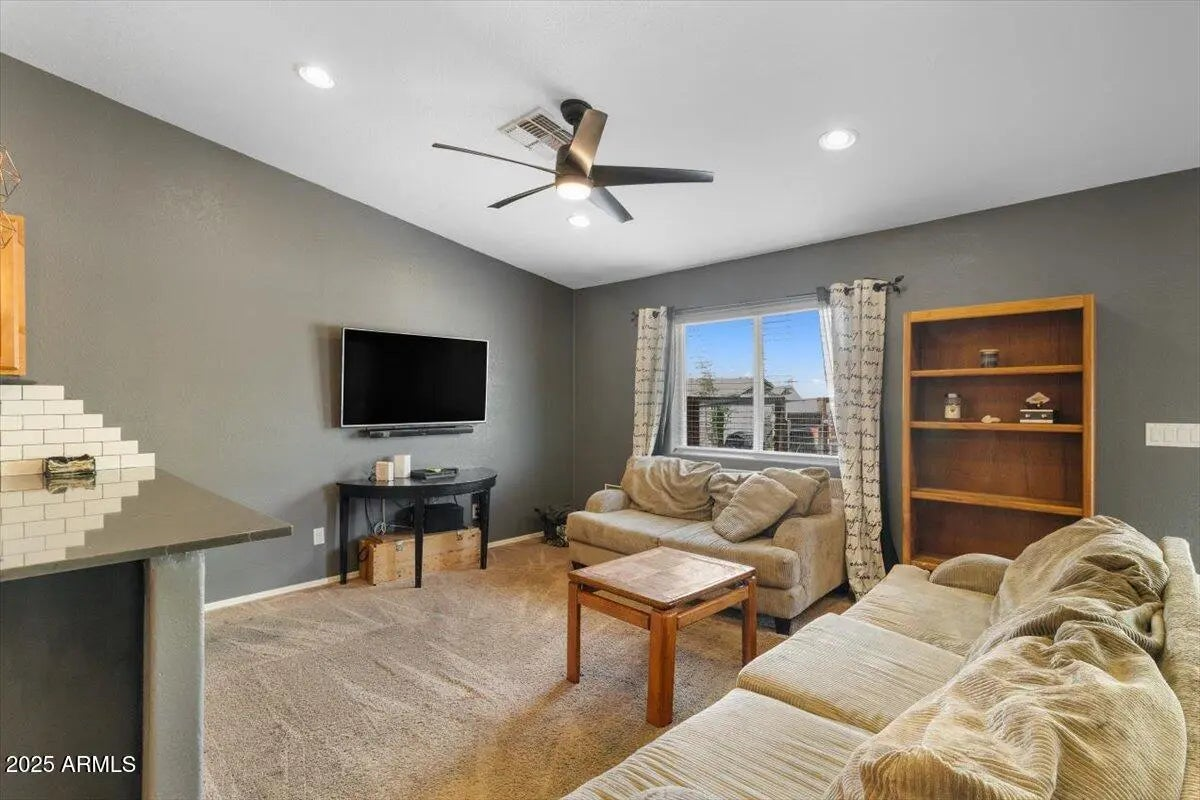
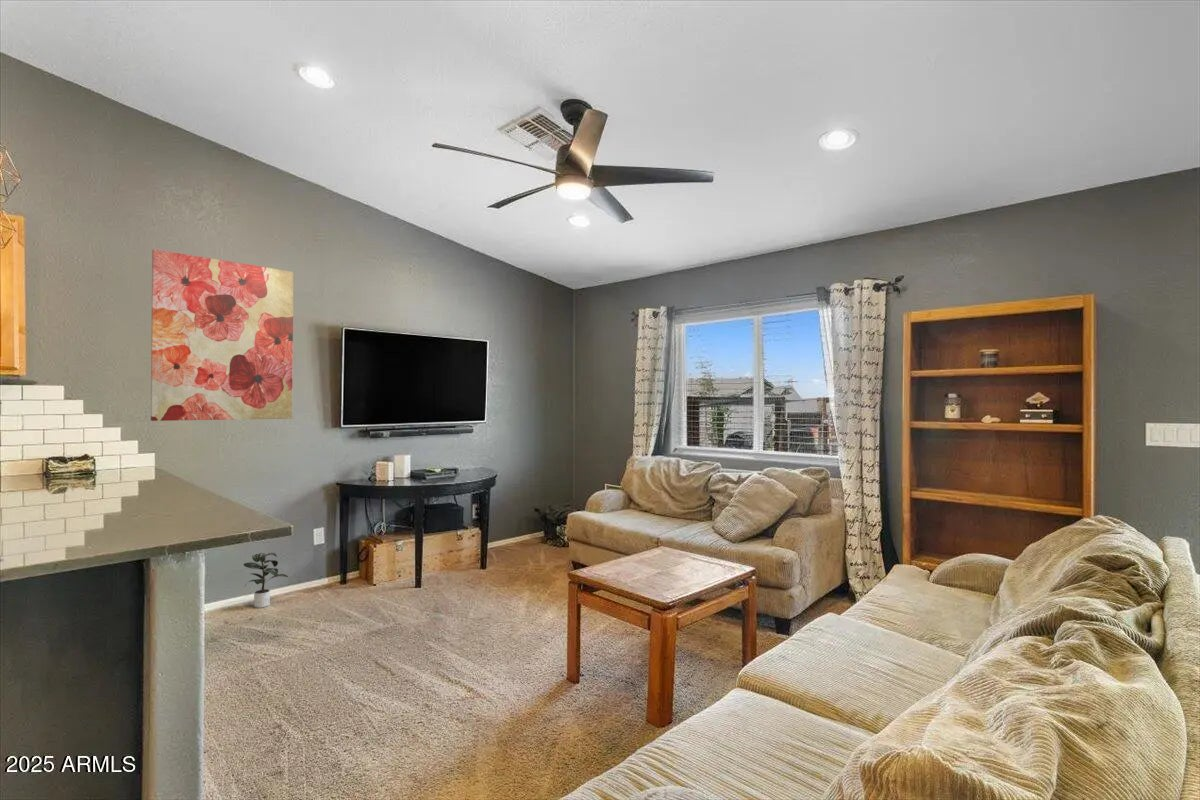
+ wall art [150,248,294,422]
+ potted plant [243,552,289,609]
